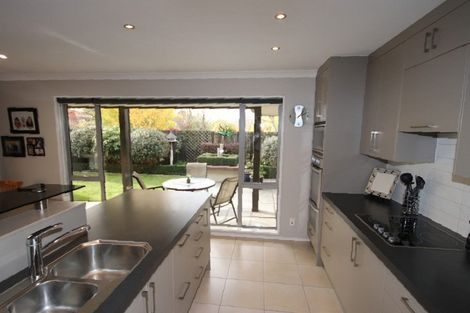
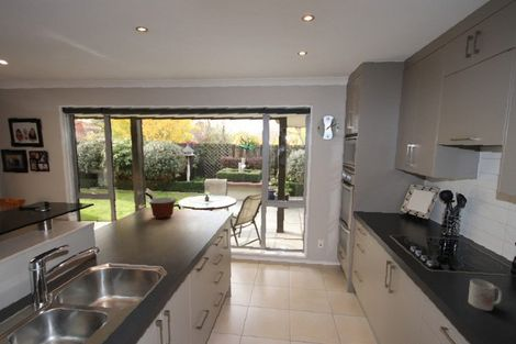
+ mixing bowl [147,197,178,220]
+ mug [468,278,503,312]
